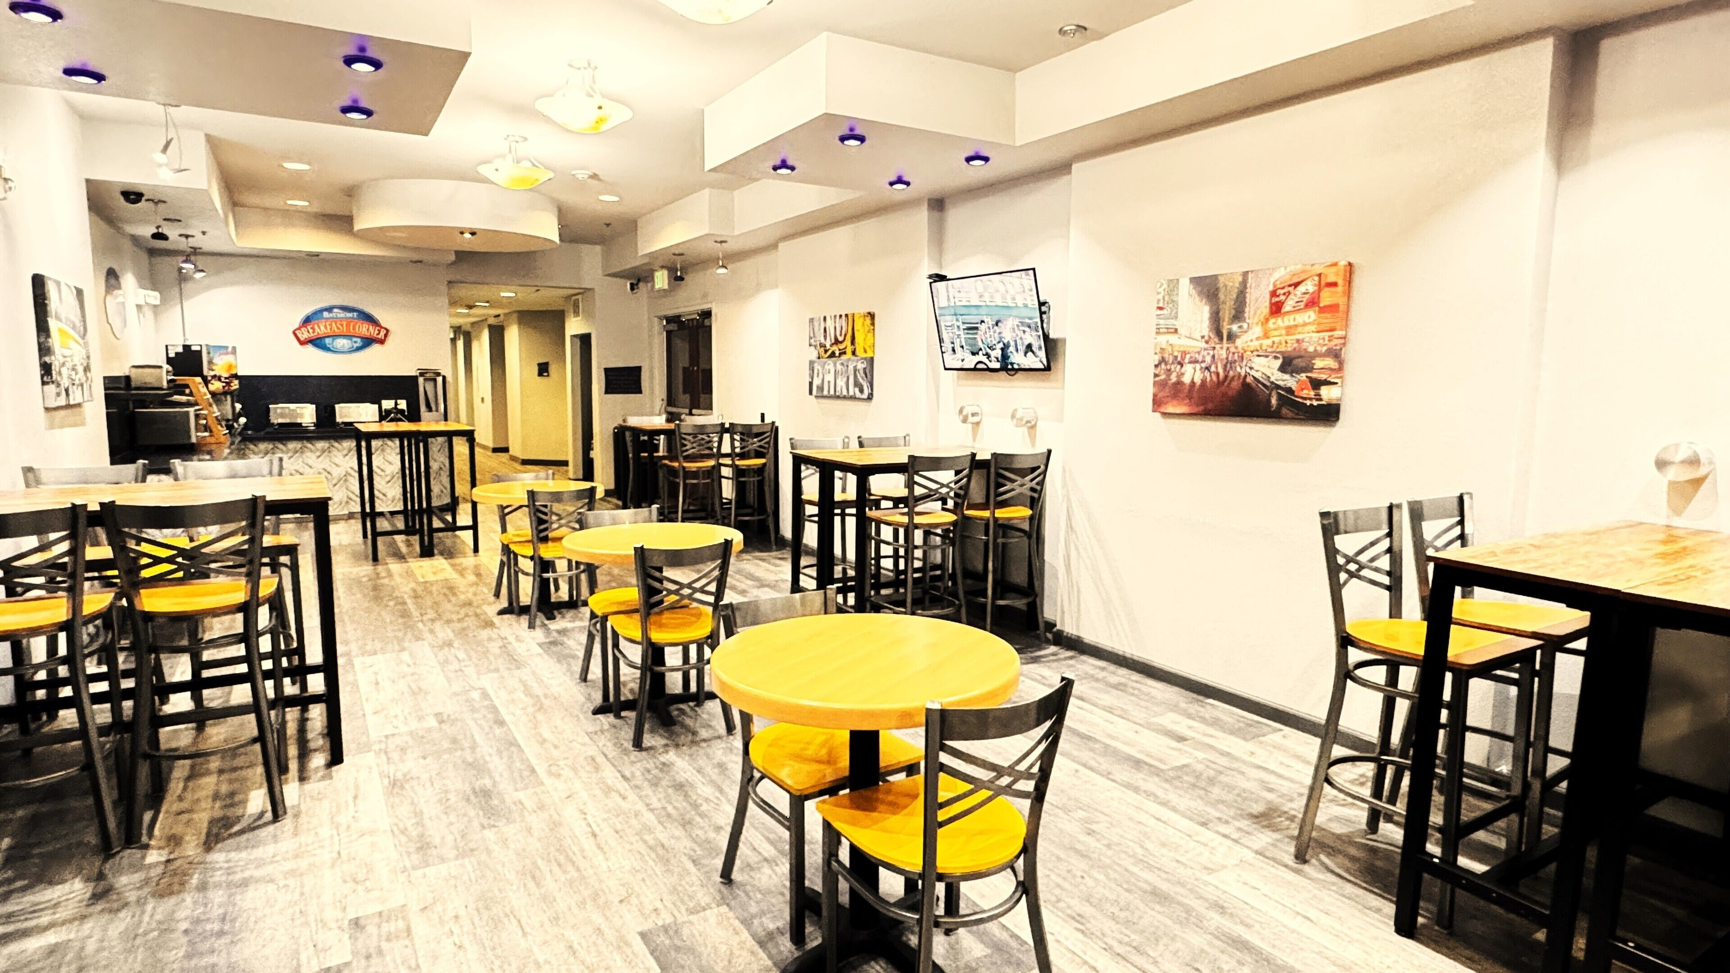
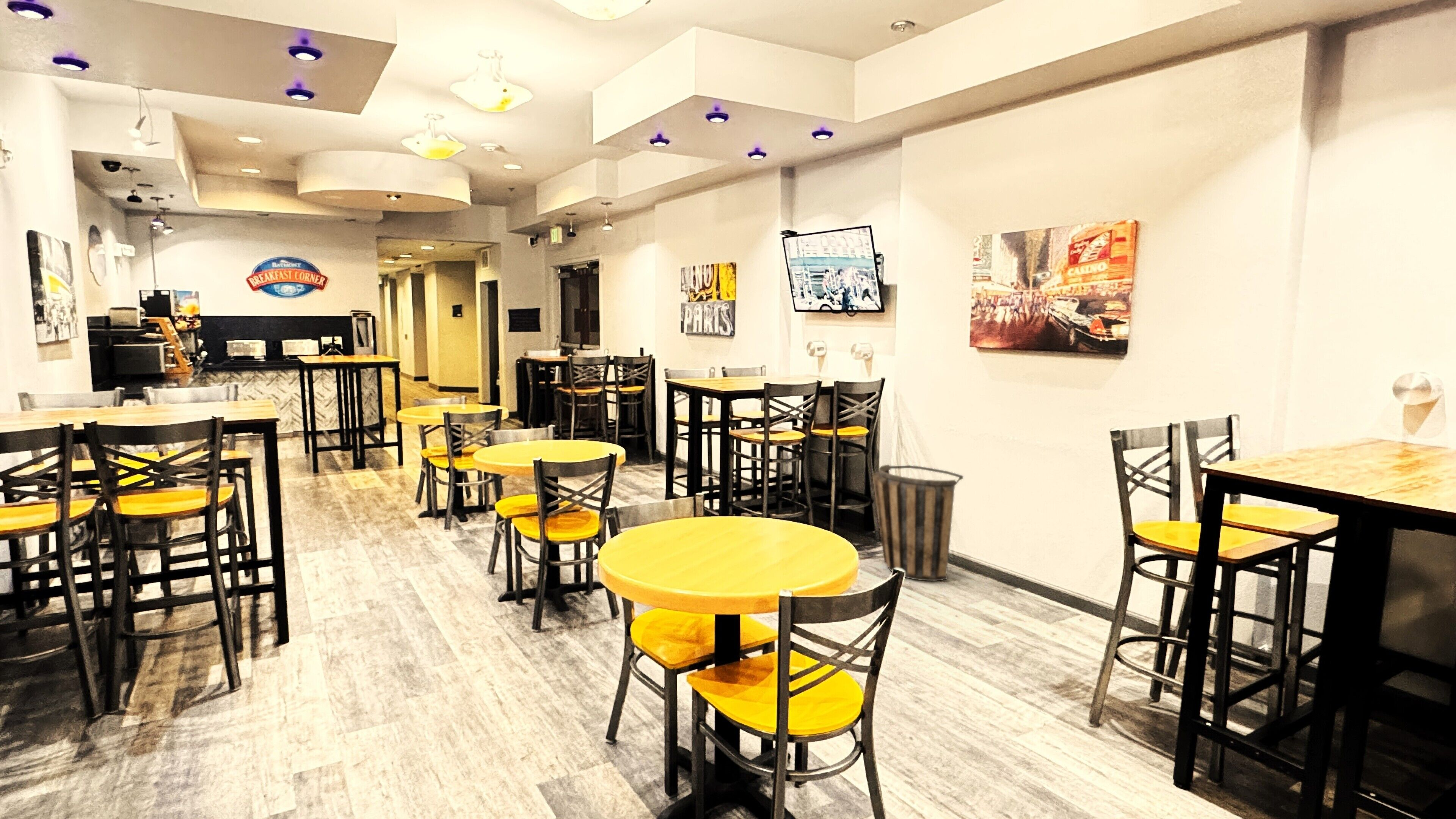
+ basket [872,464,963,581]
